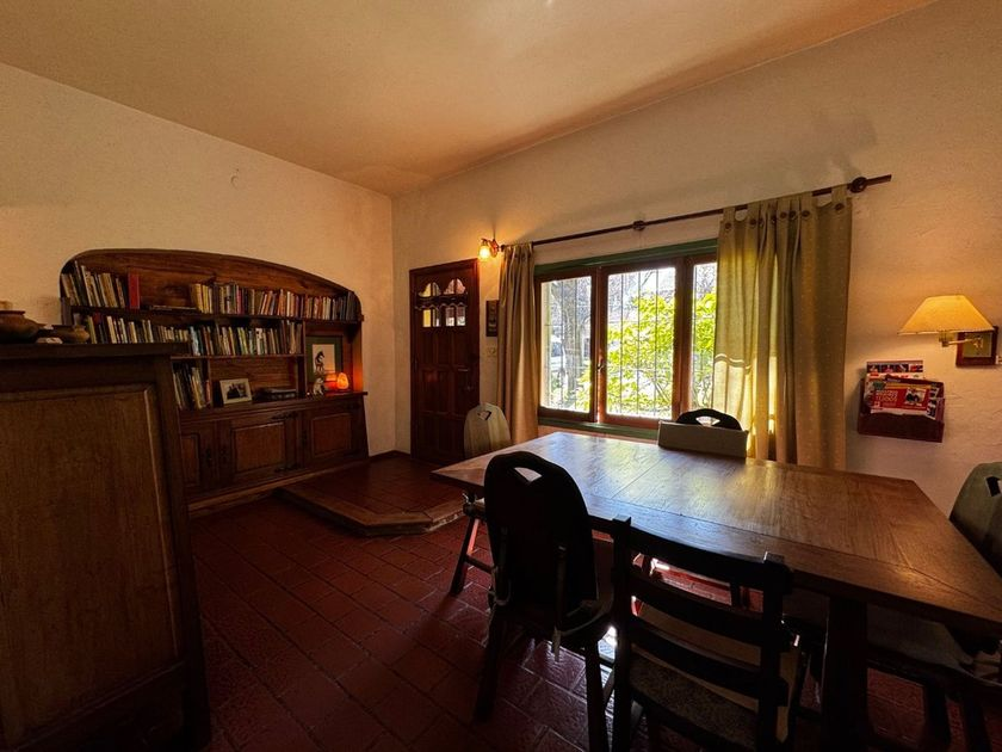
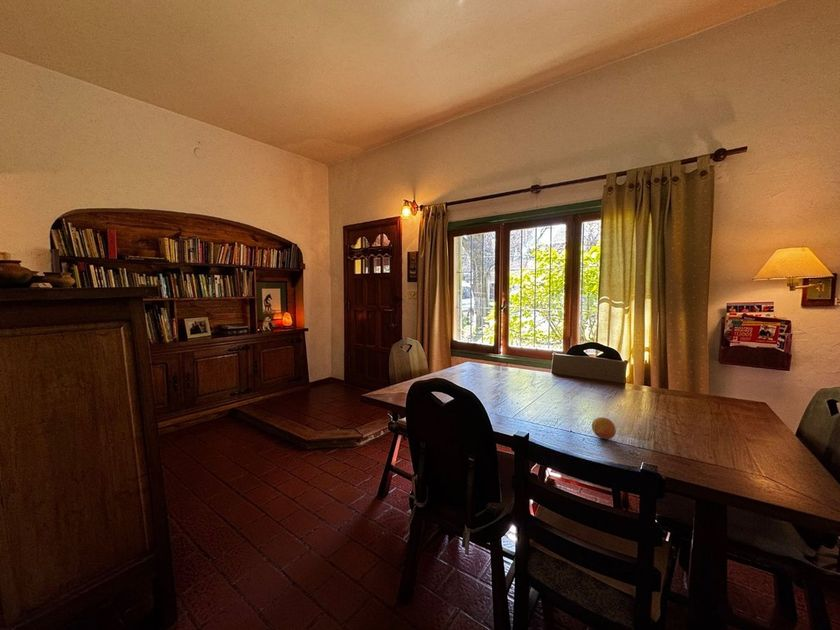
+ fruit [591,416,617,440]
